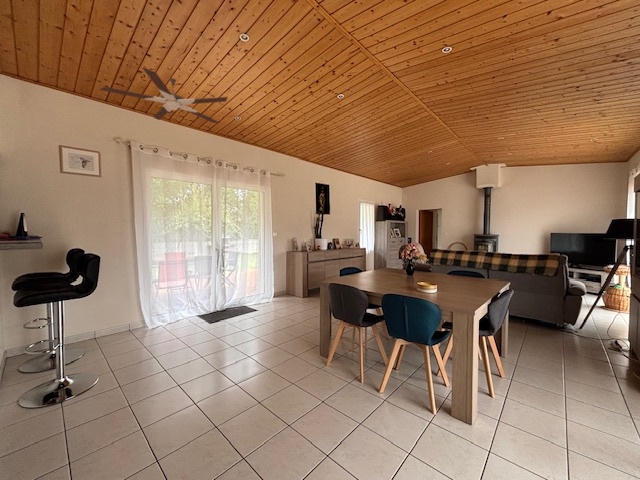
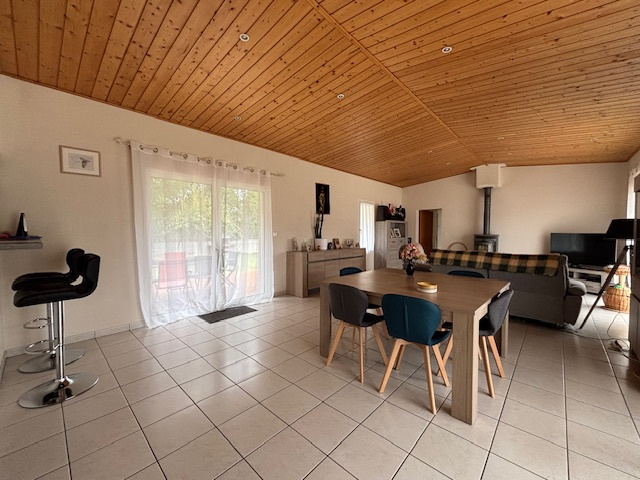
- ceiling fan [99,67,228,124]
